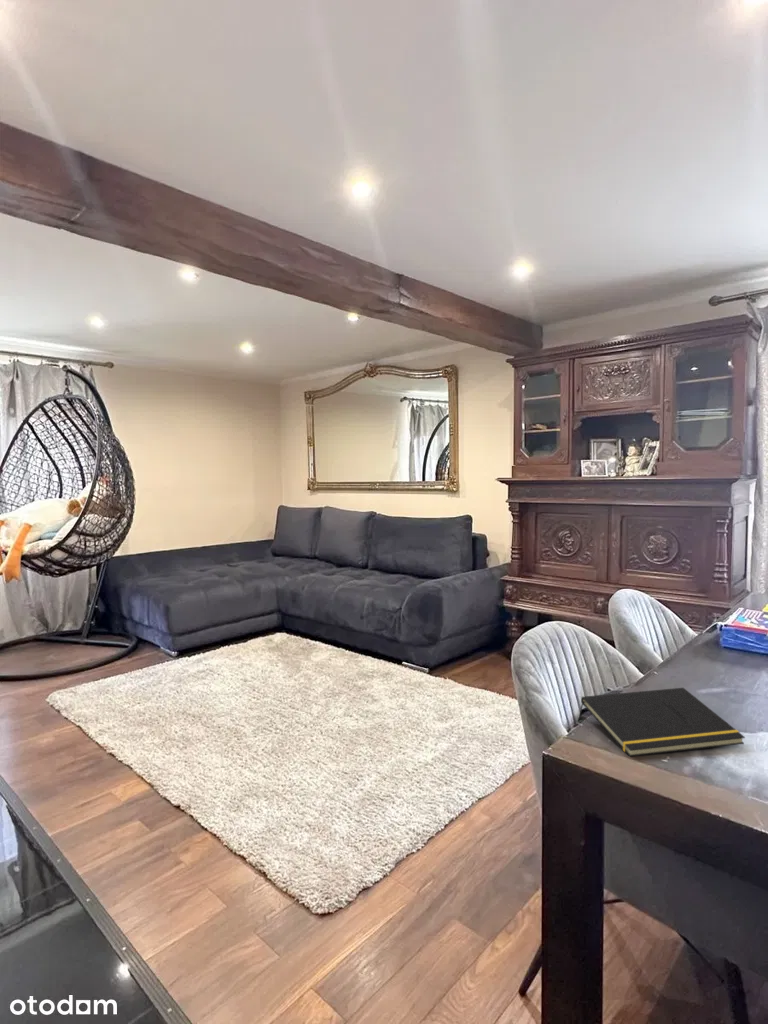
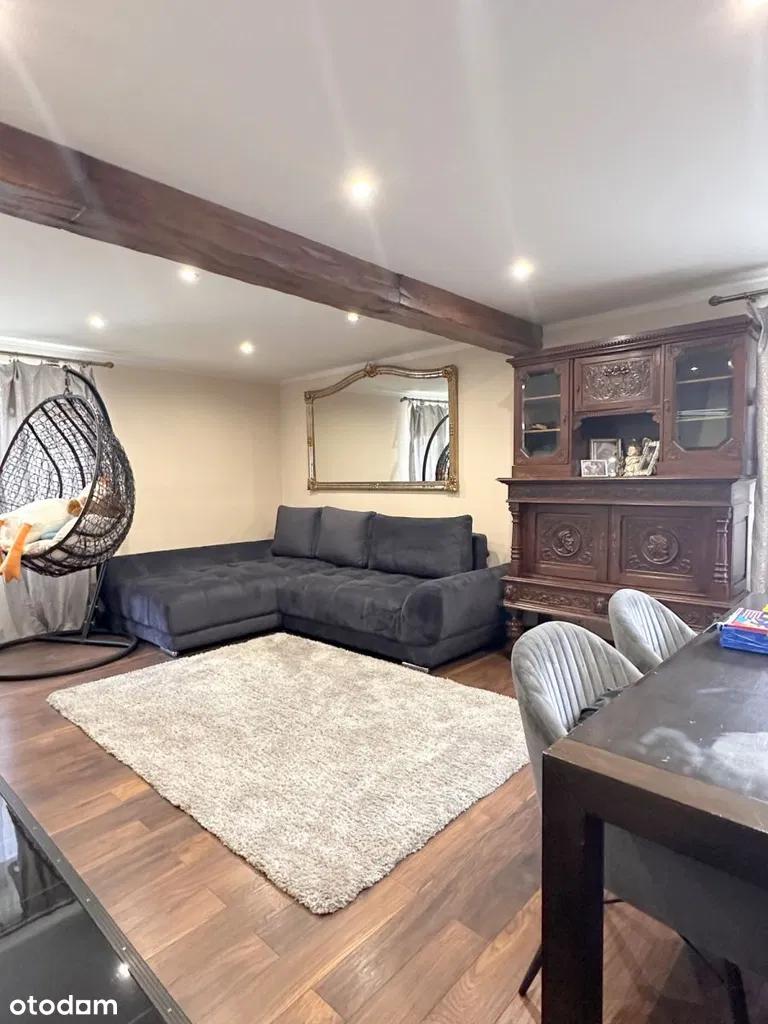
- notepad [578,687,746,758]
